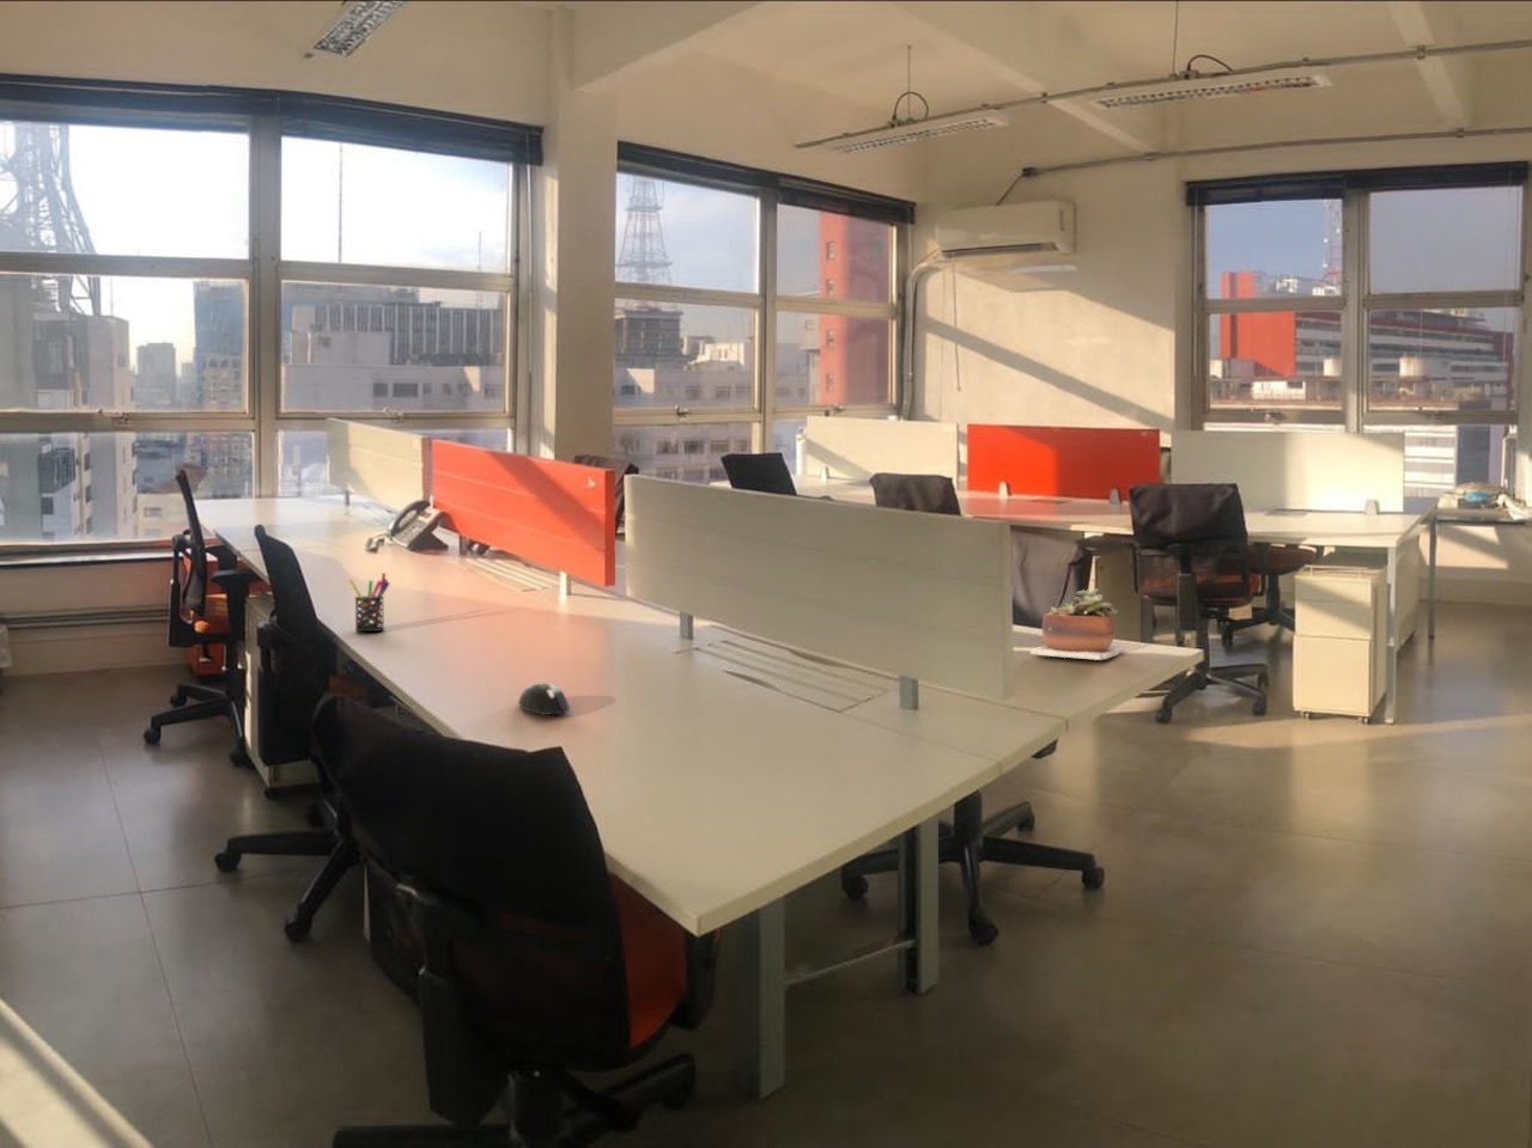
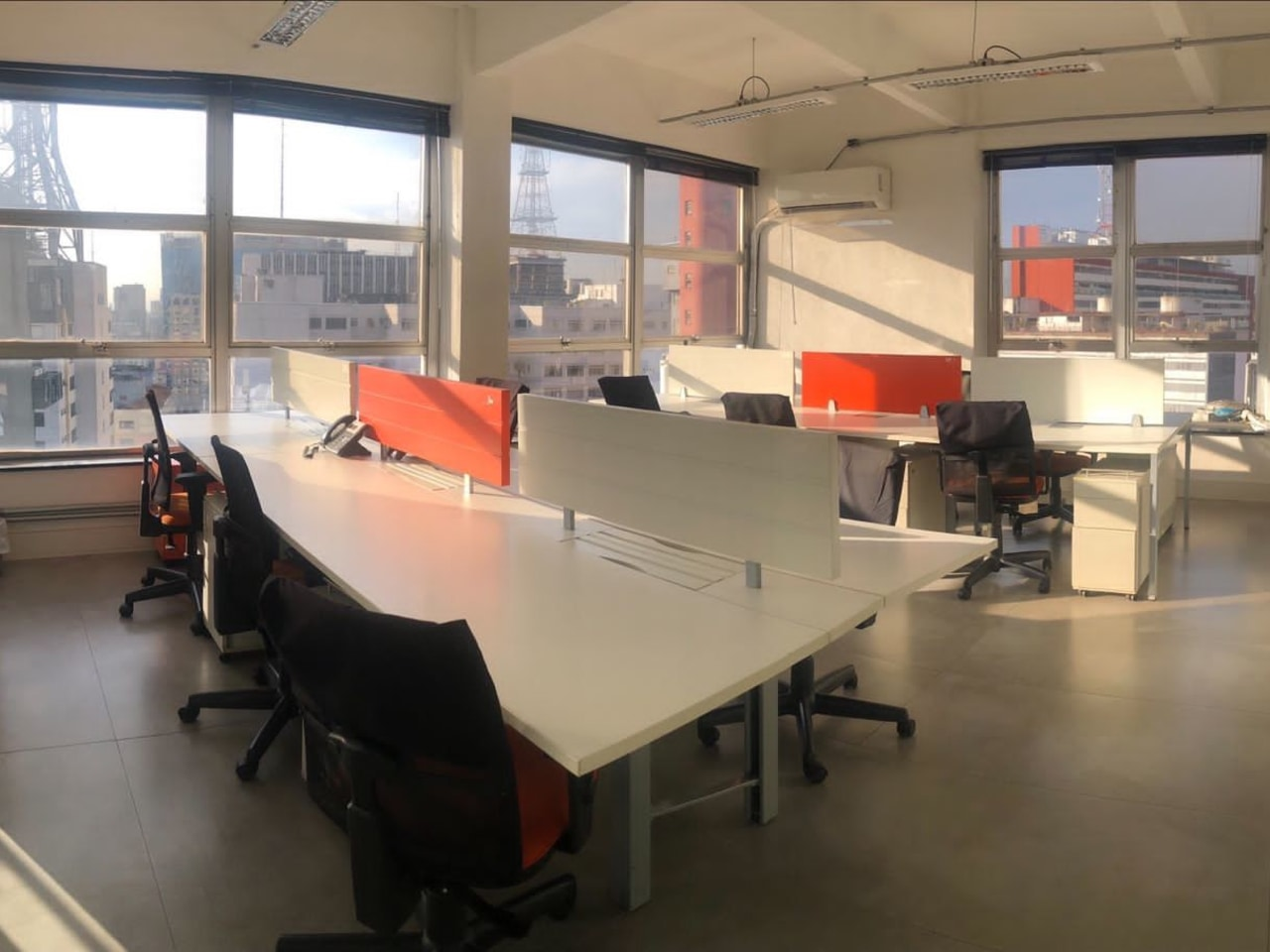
- pen holder [347,572,391,633]
- succulent plant [1029,587,1127,661]
- mouse [518,683,571,716]
